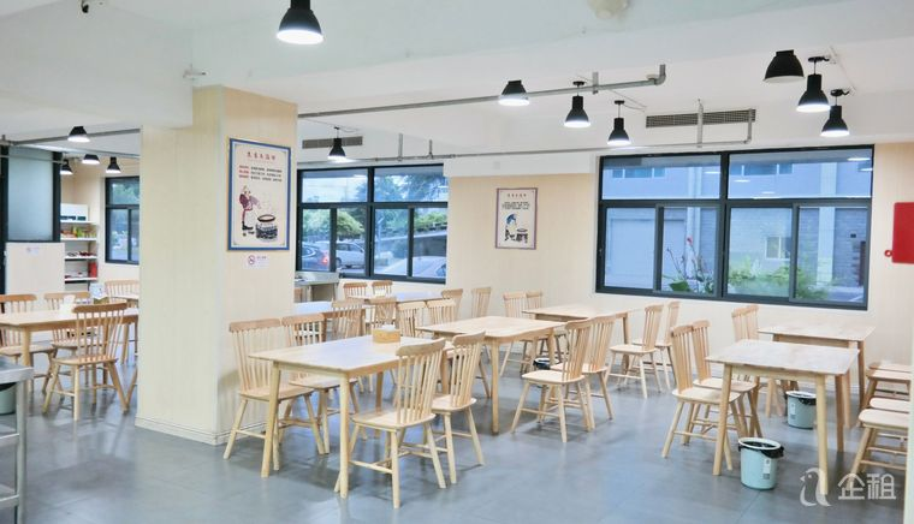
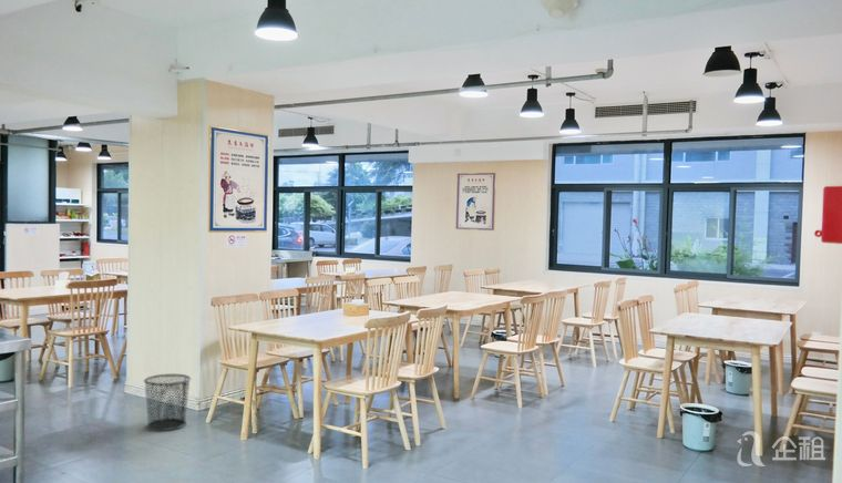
+ trash can [143,373,192,432]
